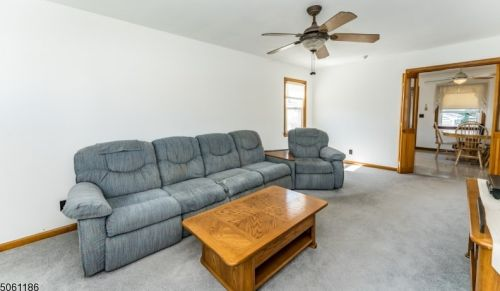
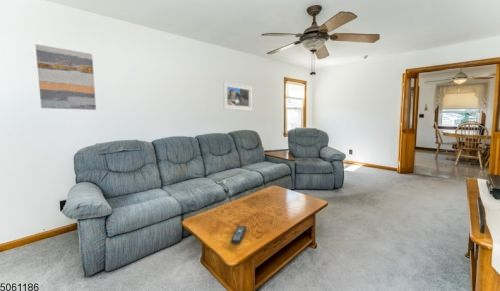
+ remote control [230,225,248,244]
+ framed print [222,81,253,112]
+ wall art [34,43,97,111]
